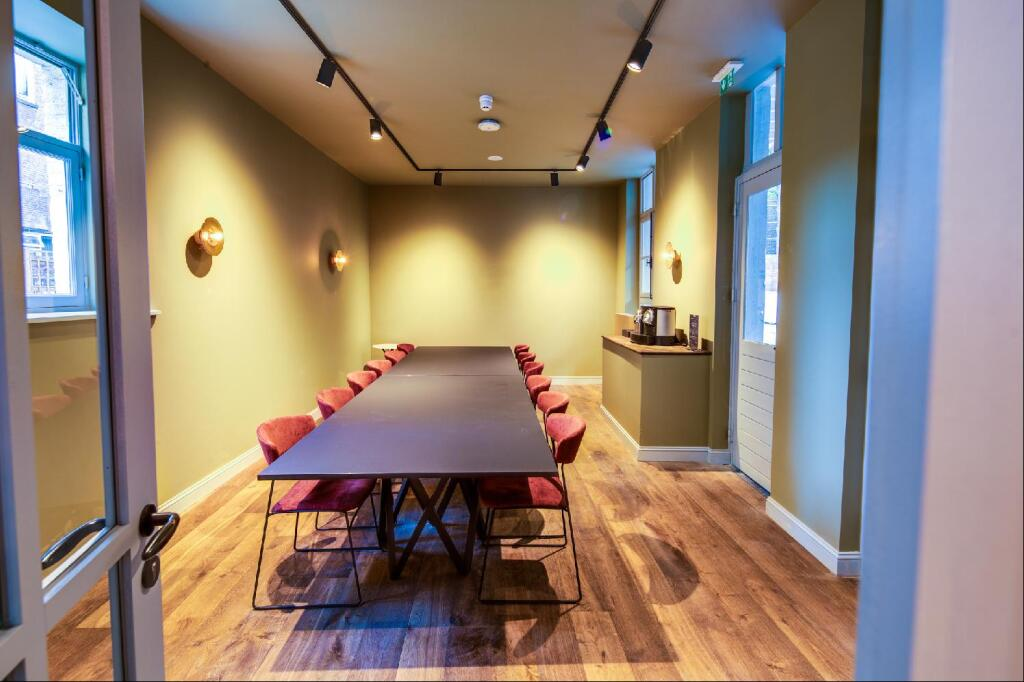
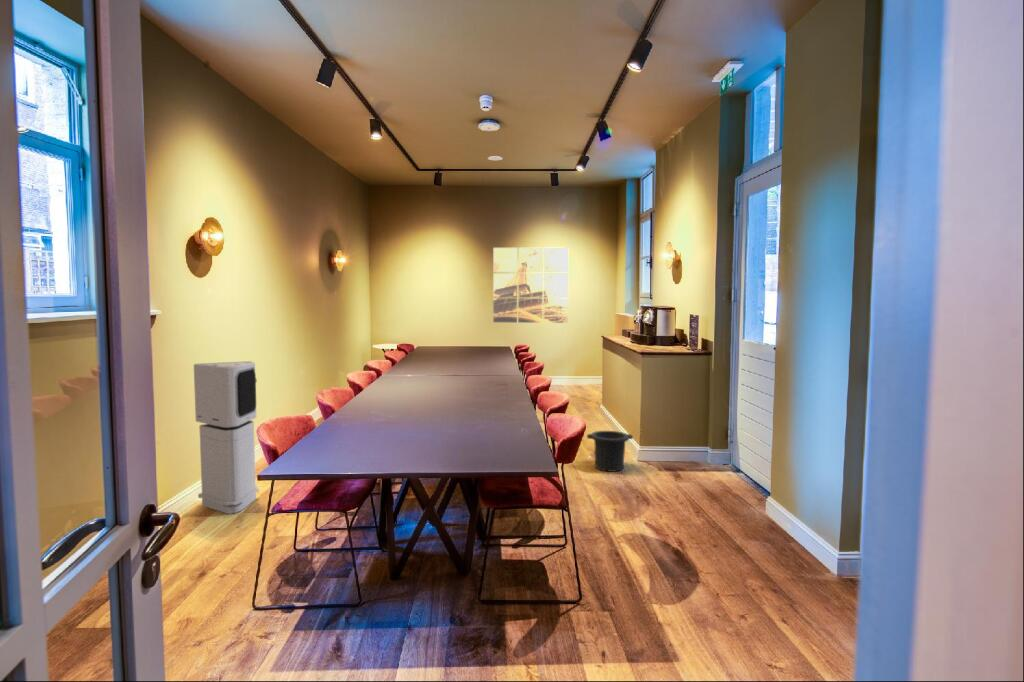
+ trash can [586,430,634,473]
+ air purifier [193,360,260,515]
+ wall art [492,246,570,324]
